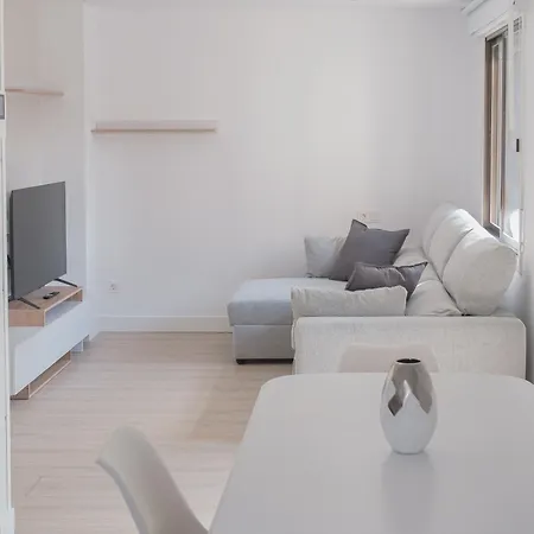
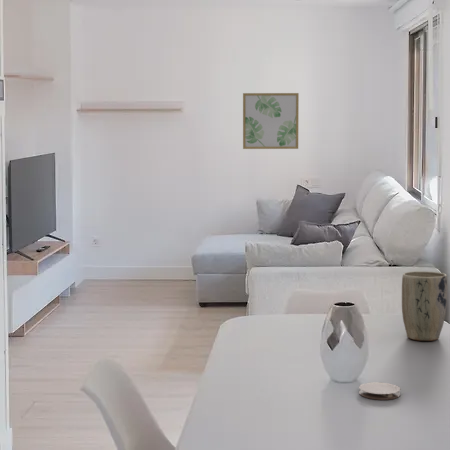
+ plant pot [401,270,448,342]
+ coaster [358,381,401,401]
+ wall art [242,92,300,150]
